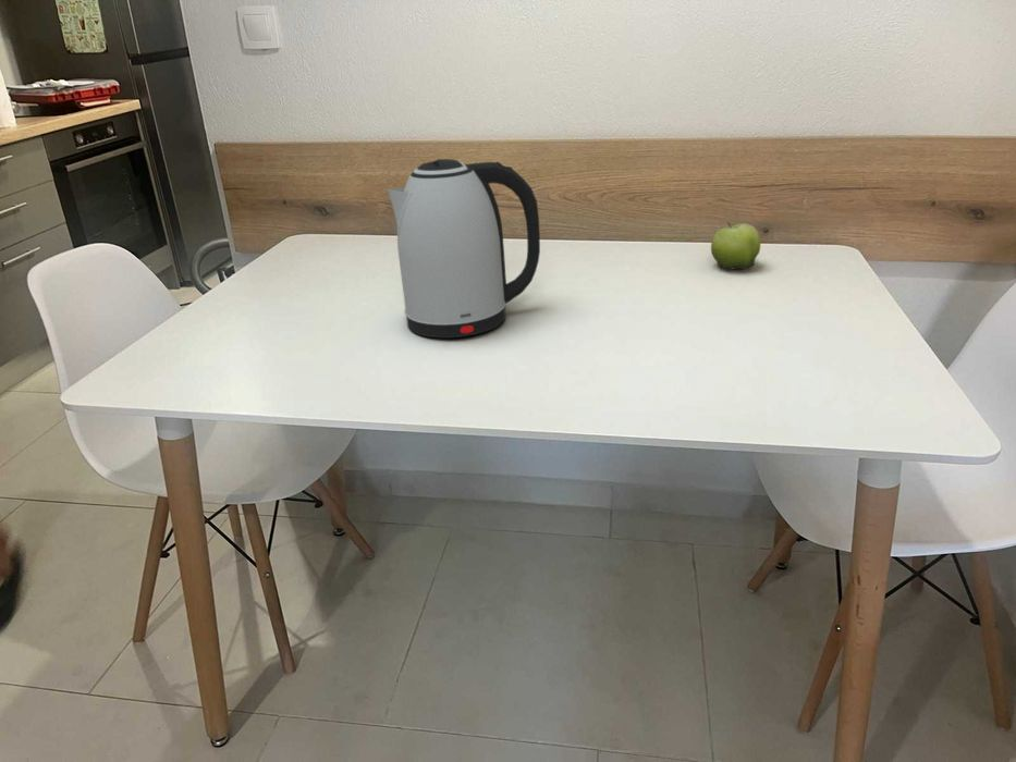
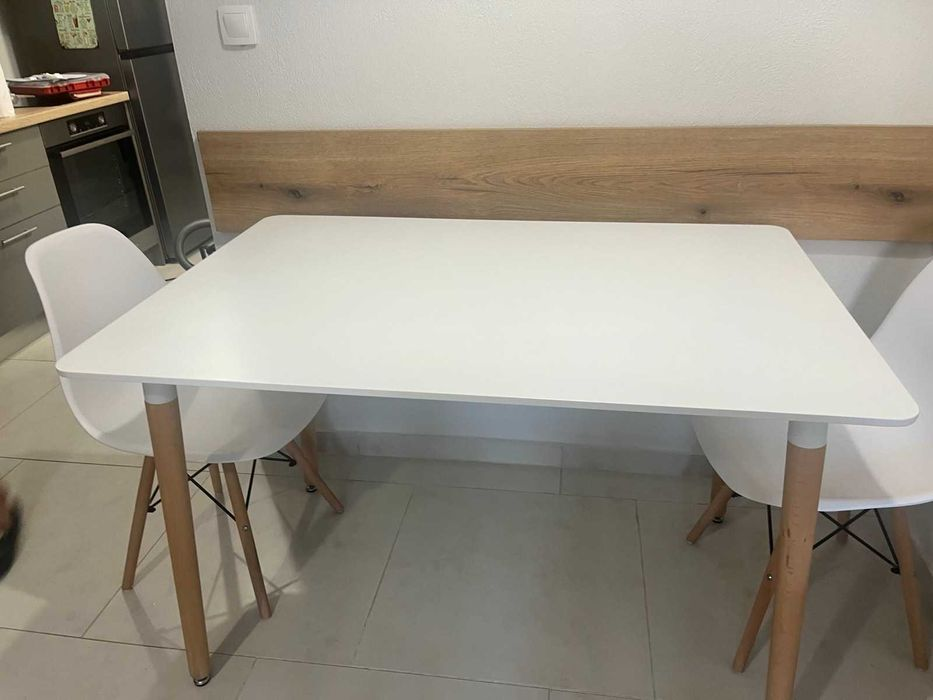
- kettle [387,158,541,339]
- fruit [710,221,761,270]
